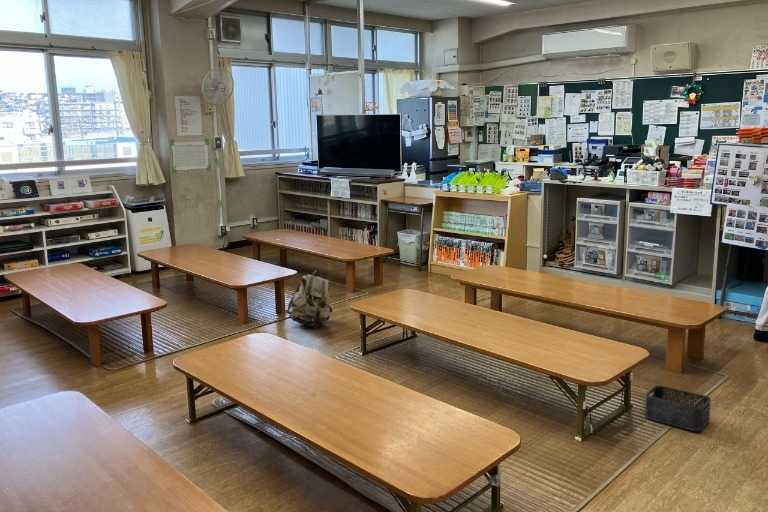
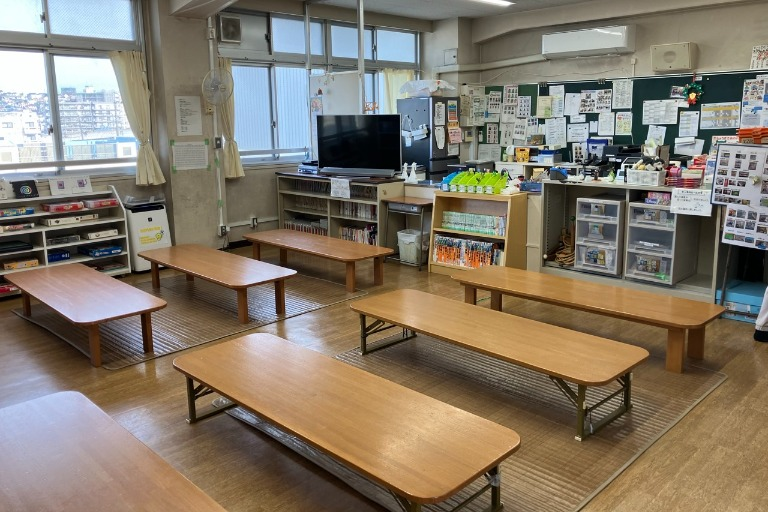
- backpack [284,269,333,329]
- storage bin [644,384,712,432]
